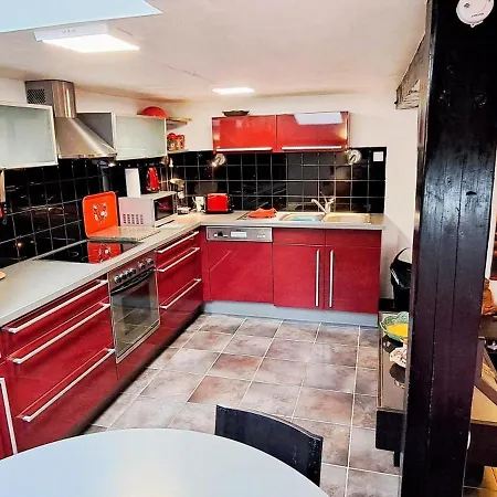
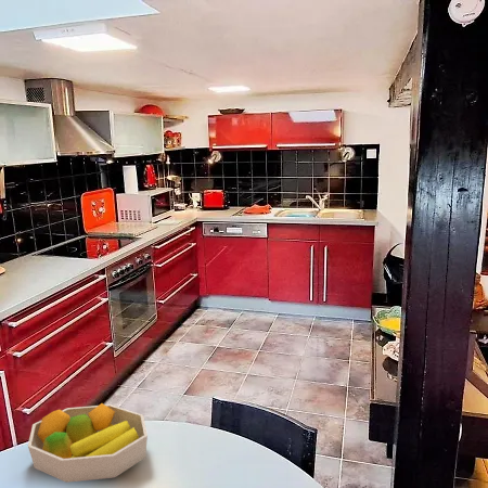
+ fruit bowl [27,402,149,484]
